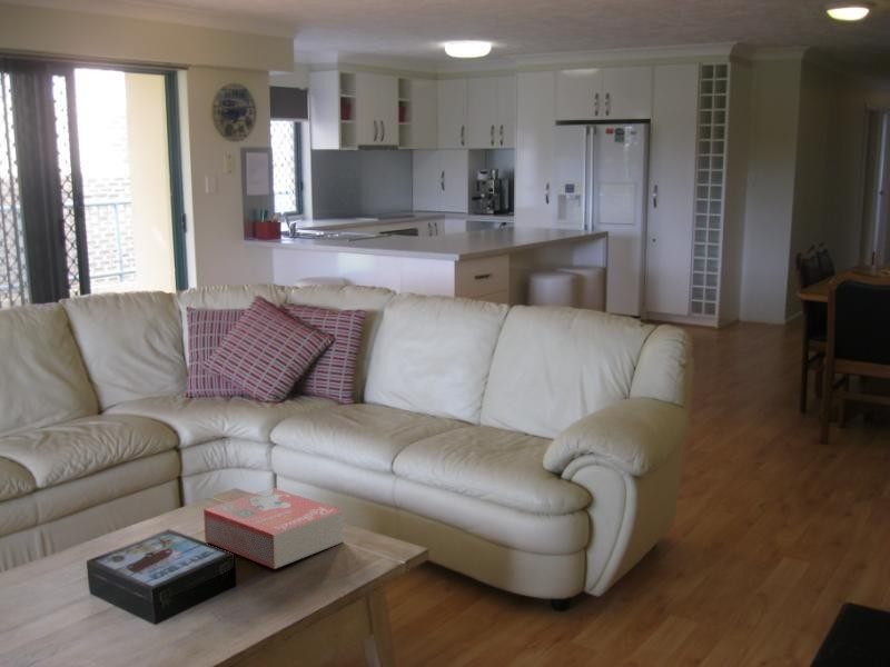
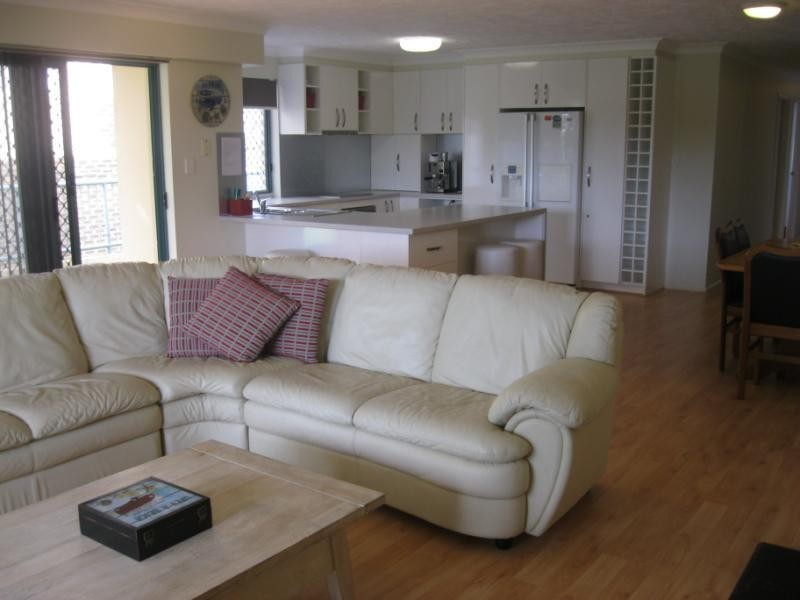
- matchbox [202,487,345,570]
